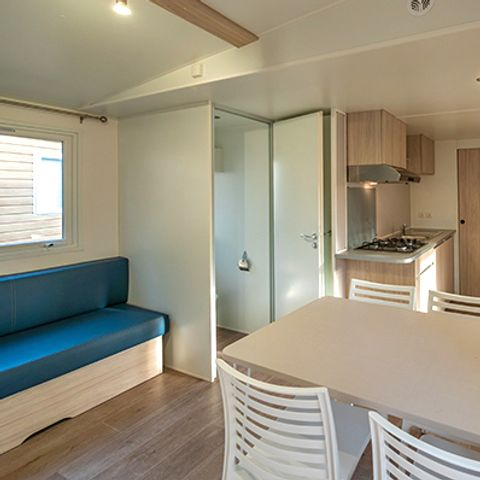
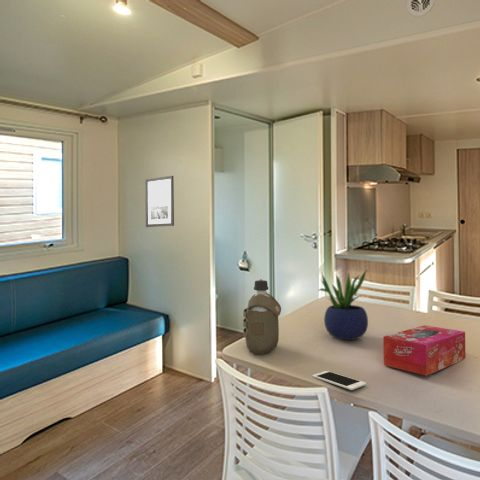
+ potted plant [318,268,369,341]
+ cell phone [311,370,367,391]
+ tissue box [382,324,466,377]
+ water bottle [242,278,282,355]
+ wall art [144,175,175,228]
